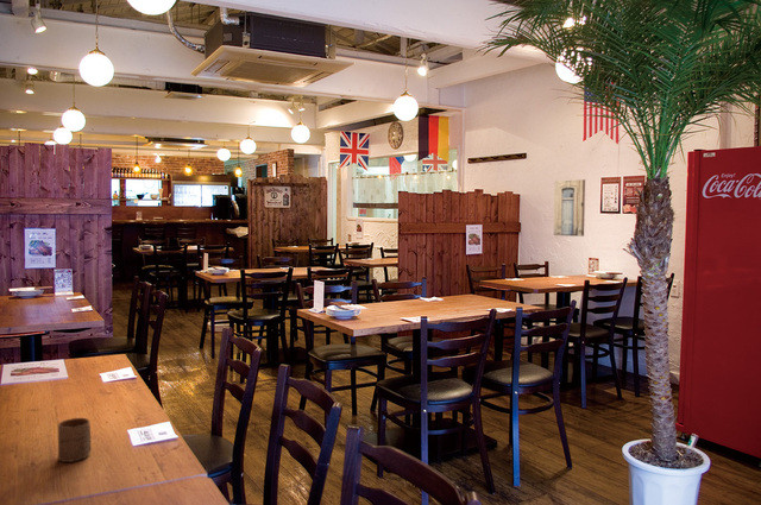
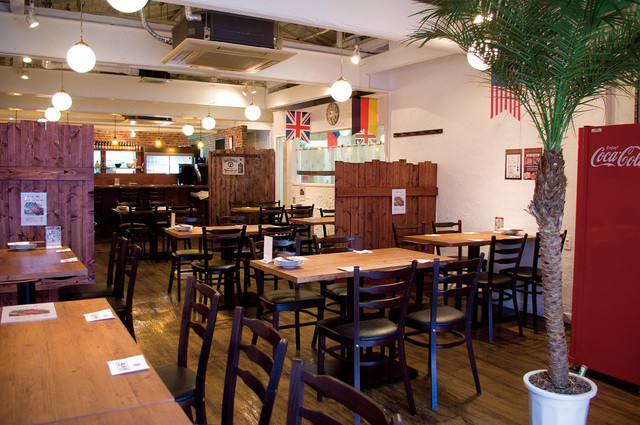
- wall art [553,178,586,238]
- cup [57,417,92,463]
